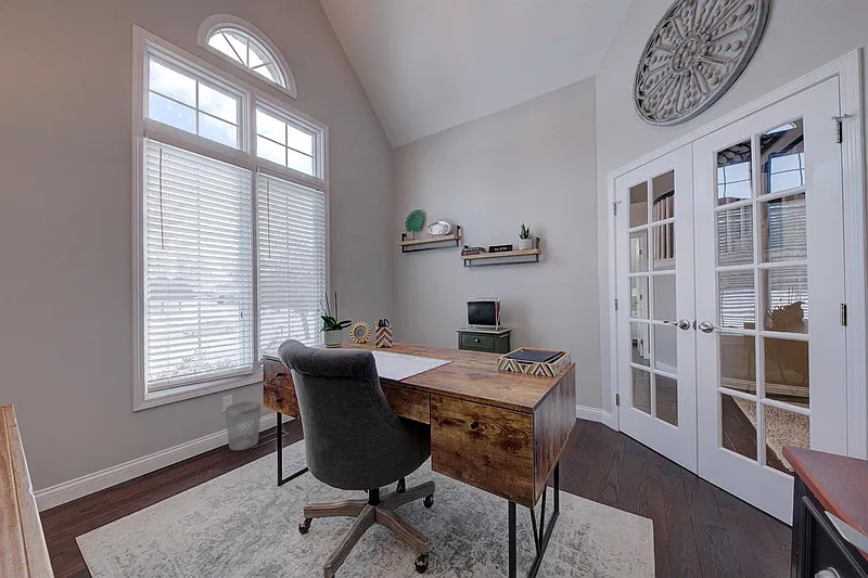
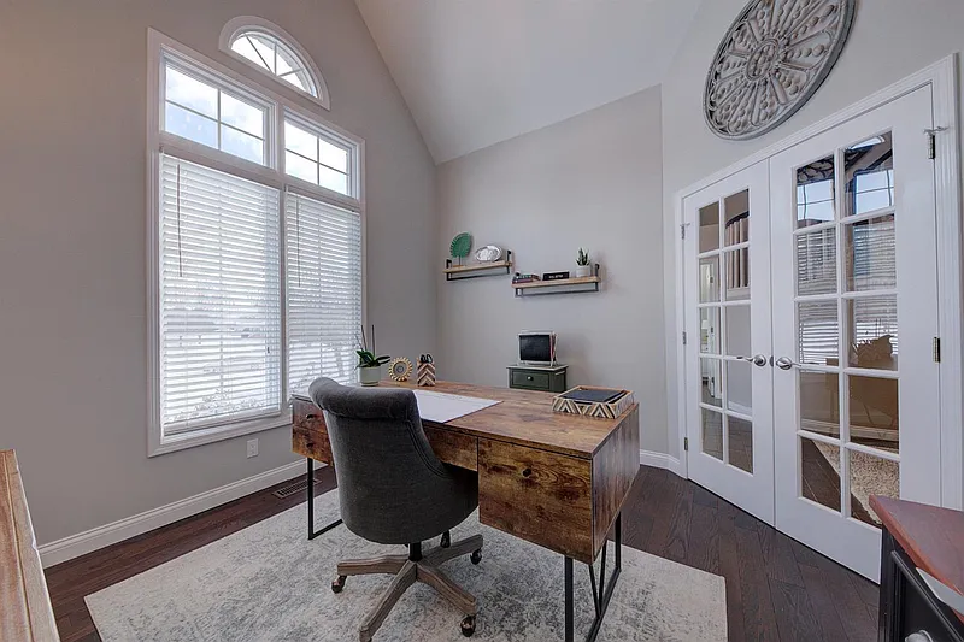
- wastebasket [225,400,263,451]
